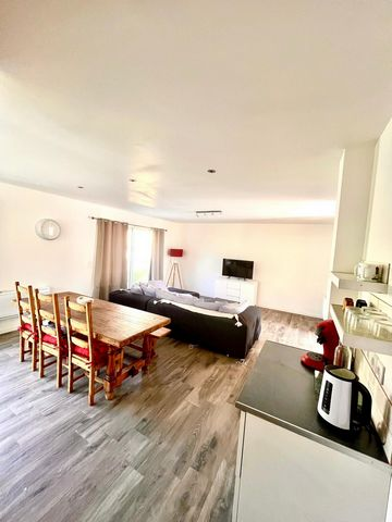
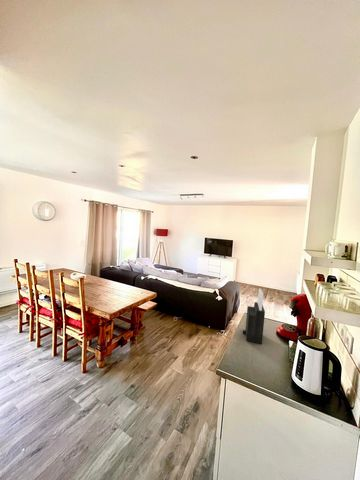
+ knife block [242,288,266,345]
